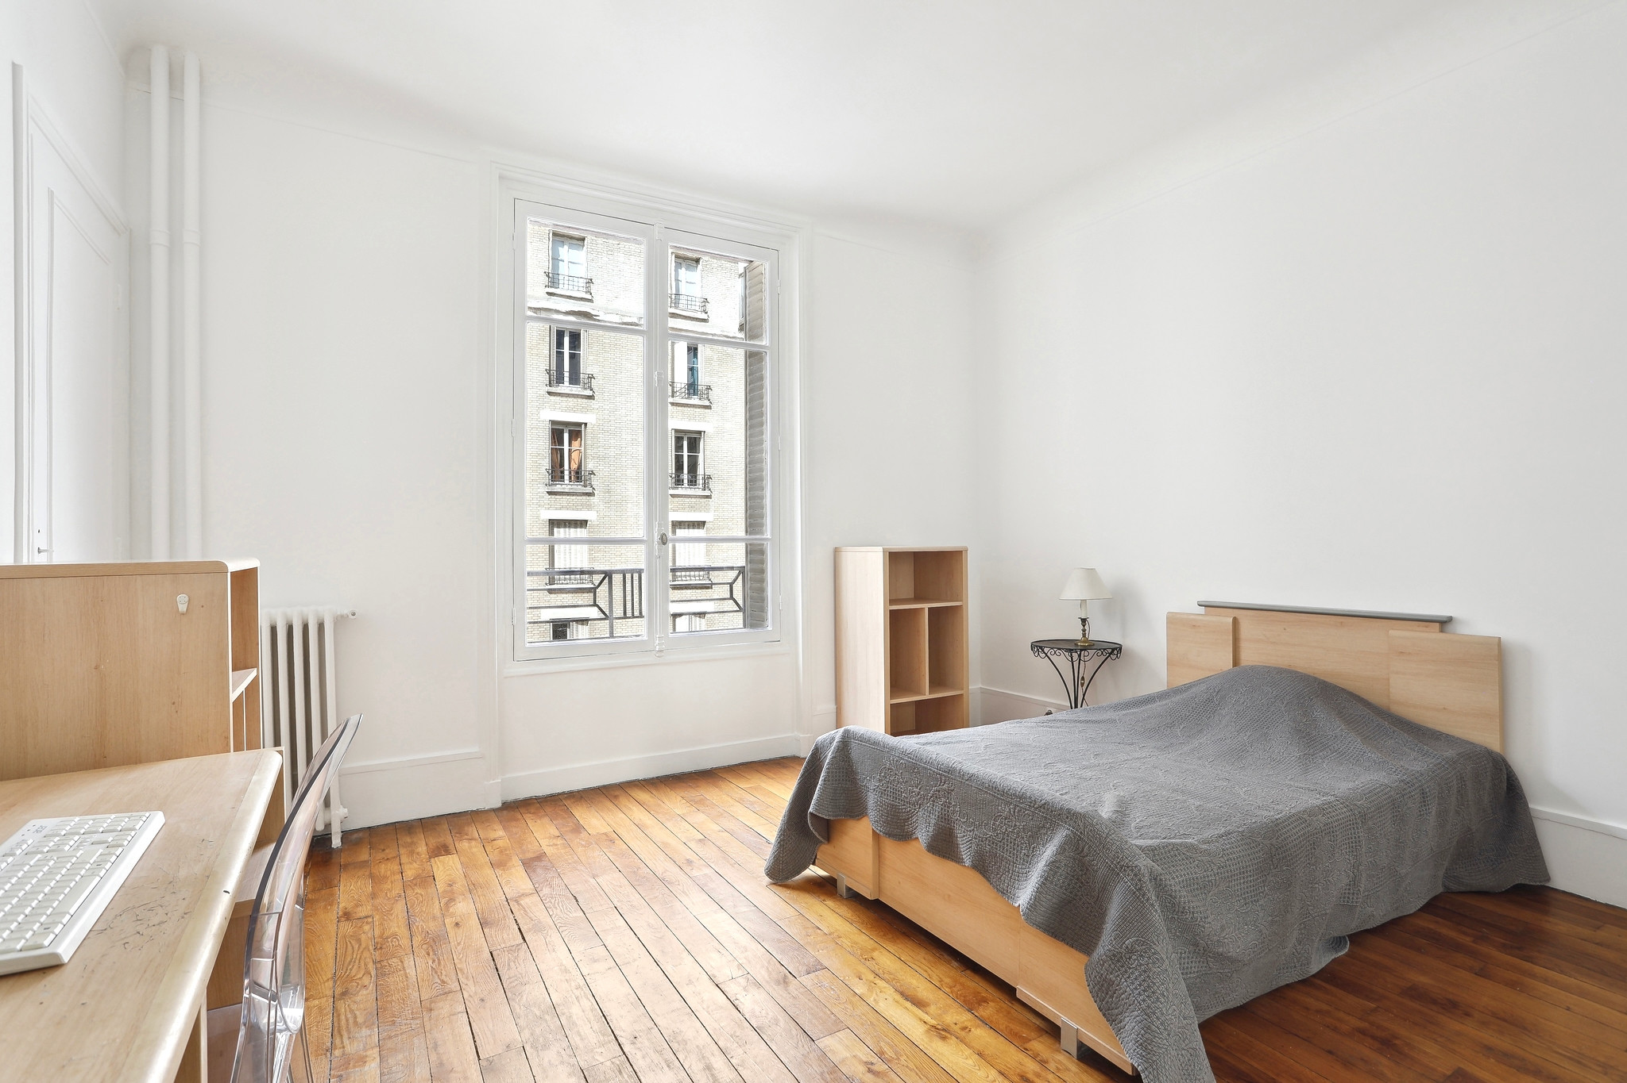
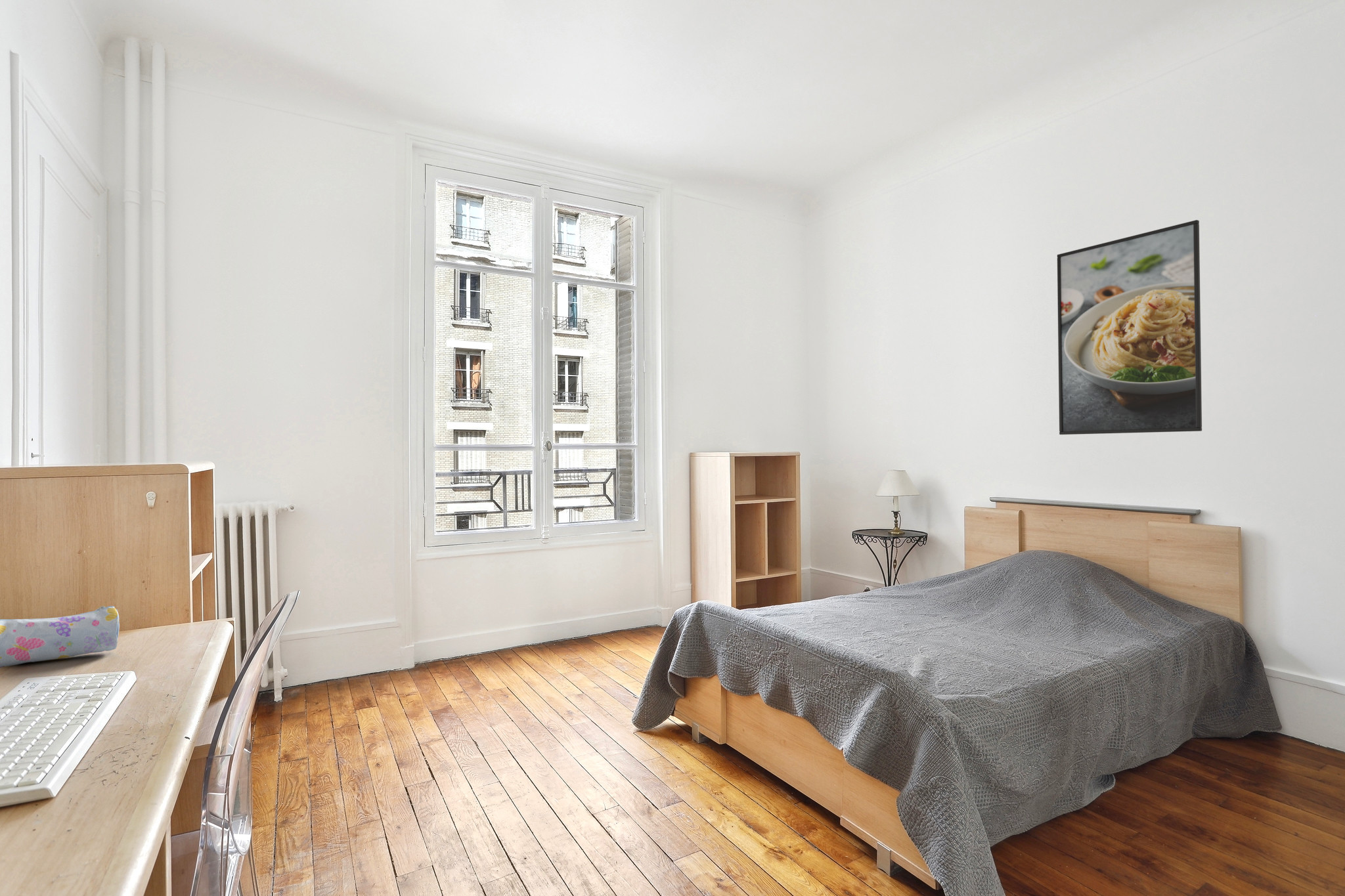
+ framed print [1057,219,1202,435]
+ pencil case [0,605,120,668]
